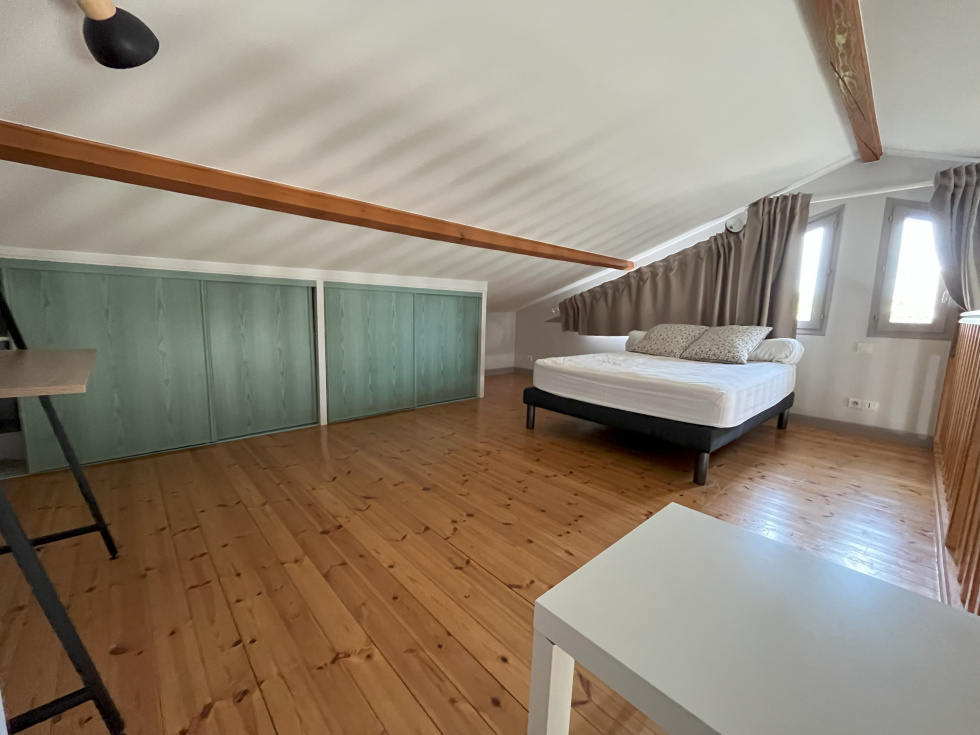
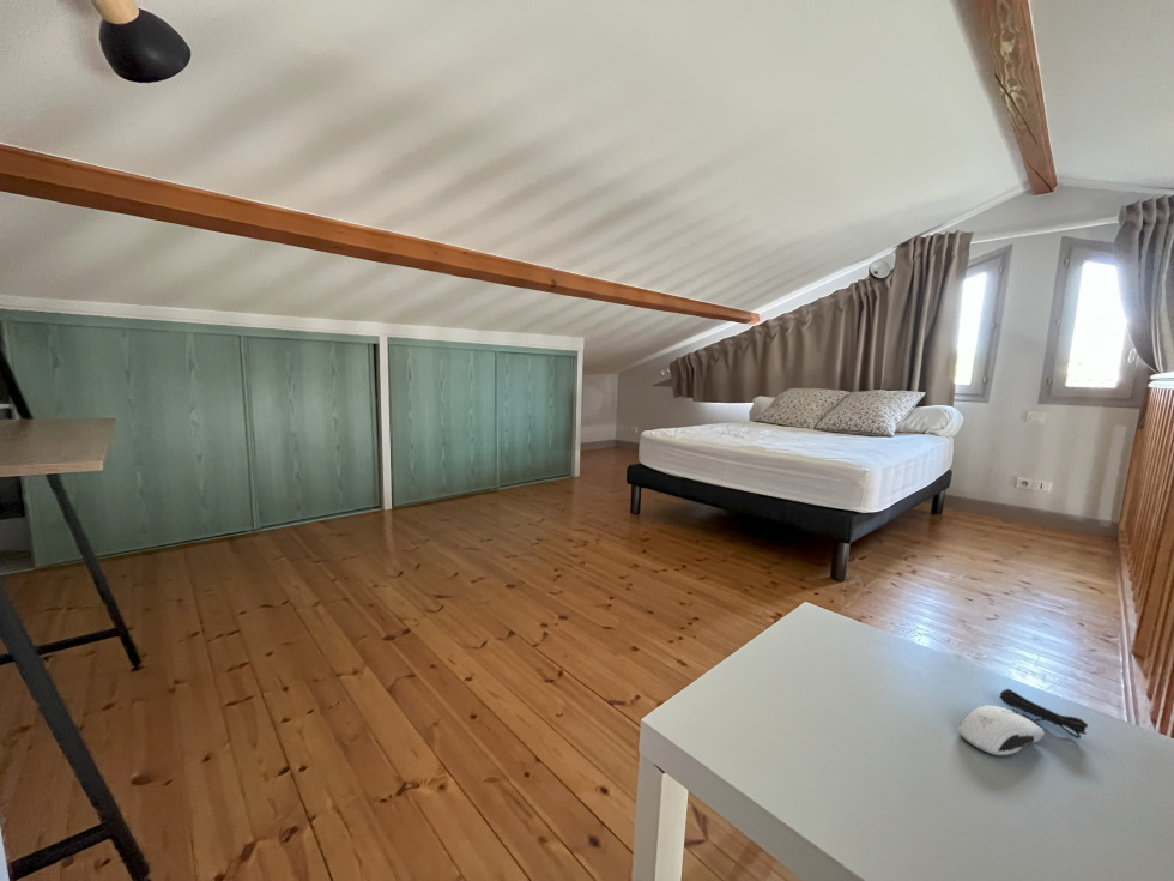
+ computer mouse [957,688,1089,756]
